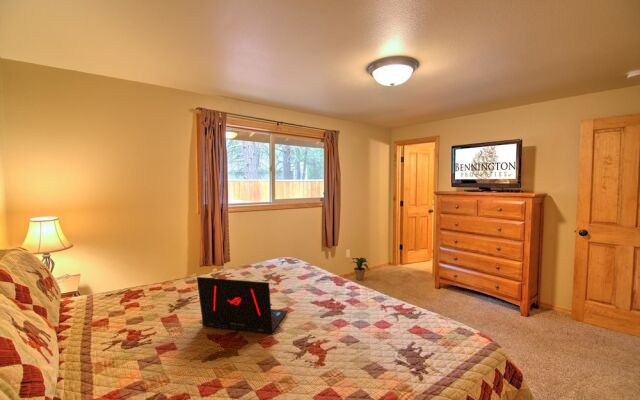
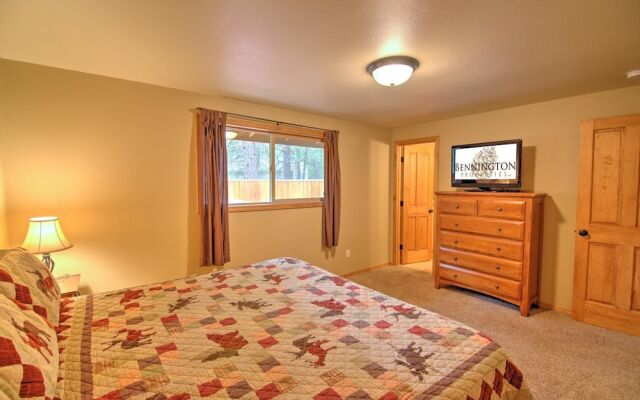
- laptop [196,276,289,335]
- potted plant [351,257,369,282]
